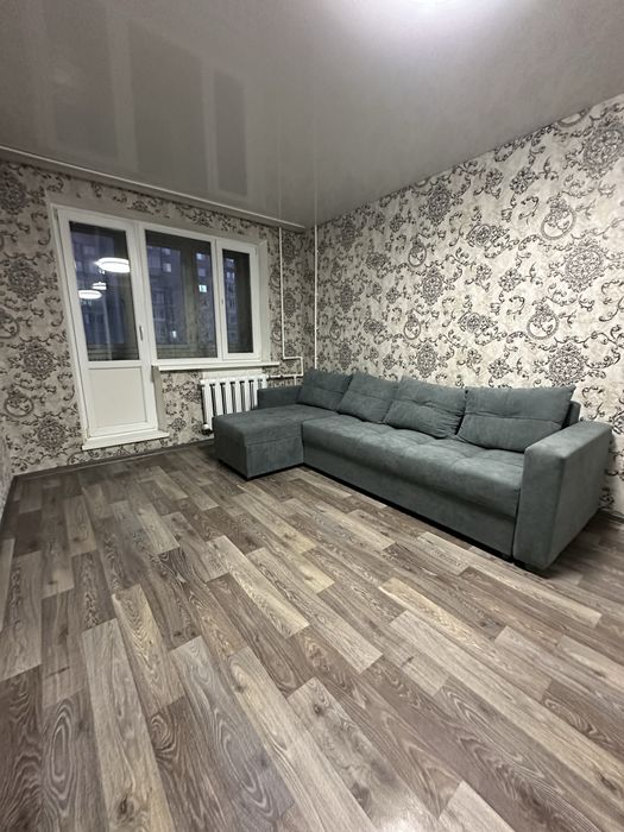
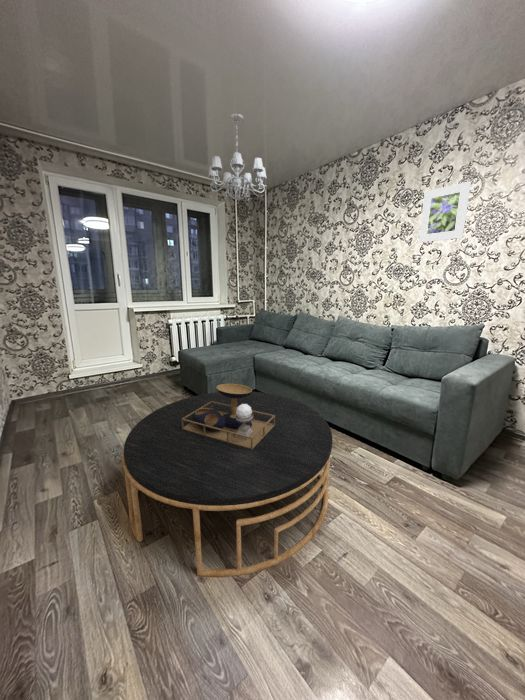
+ coffee table [121,383,333,578]
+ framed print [418,180,472,243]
+ chandelier [207,113,267,202]
